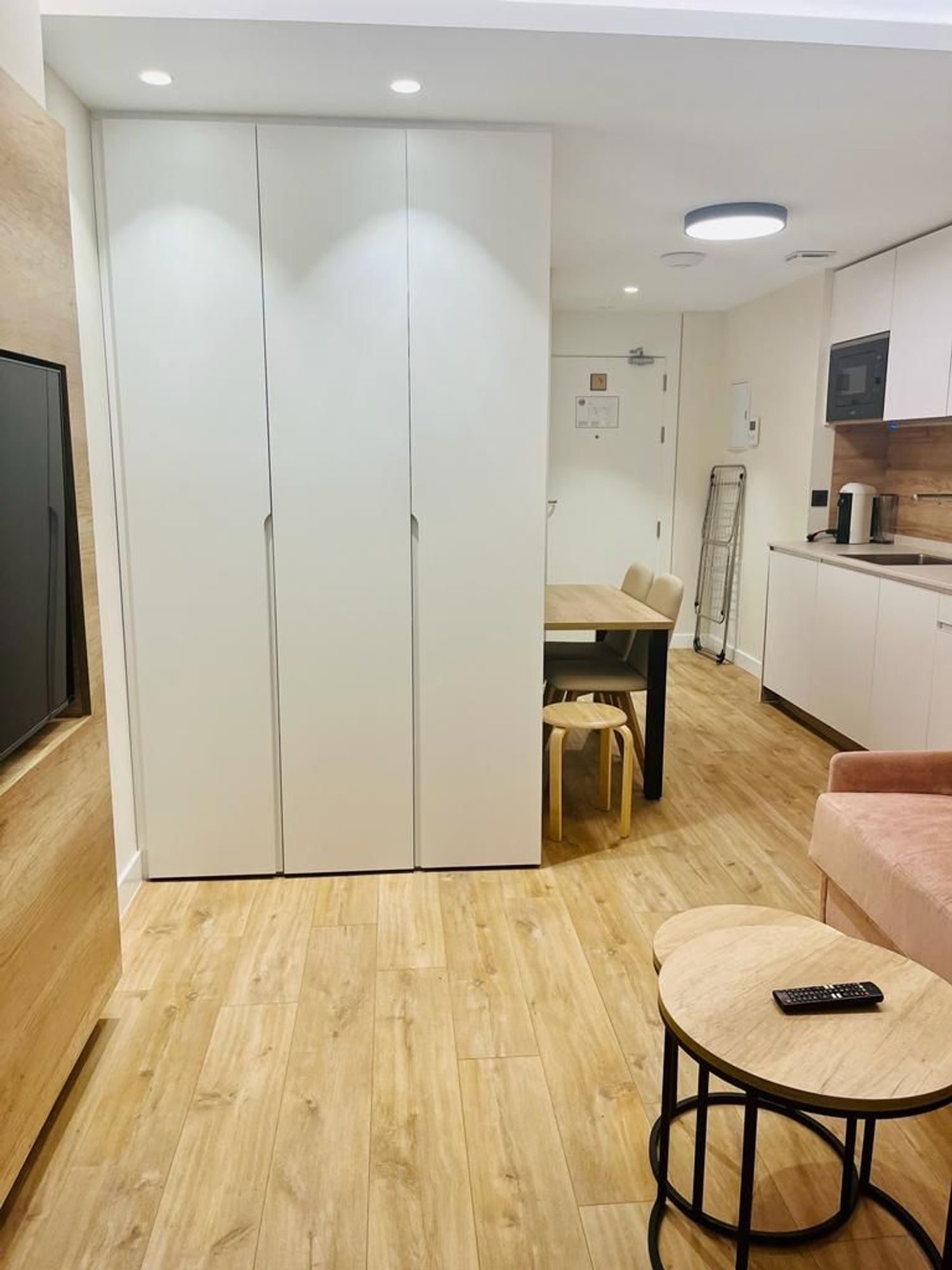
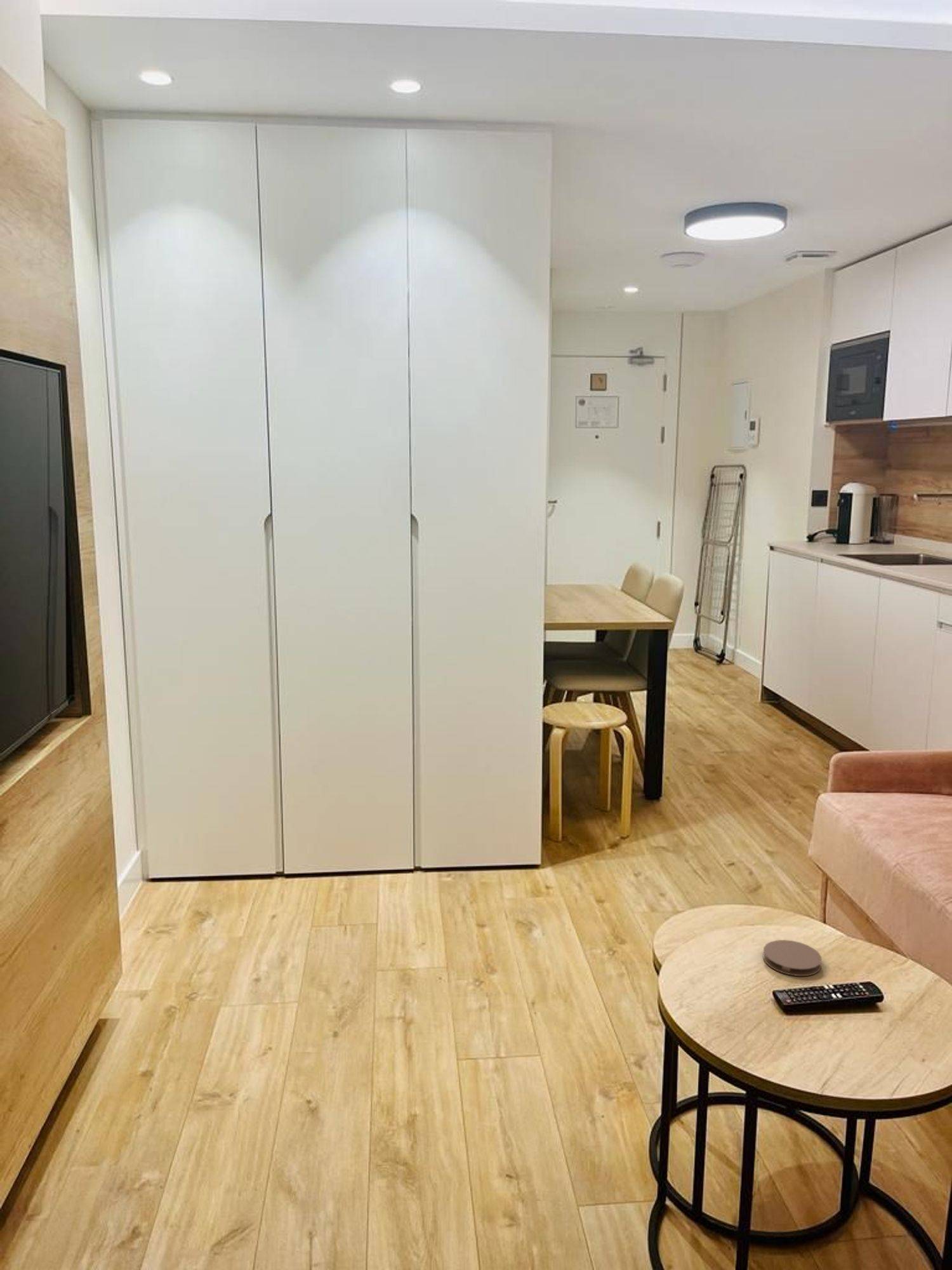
+ coaster [762,939,823,977]
